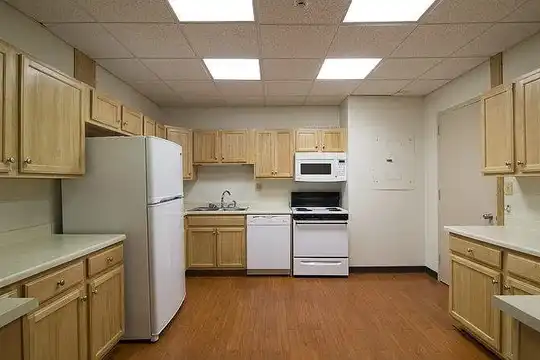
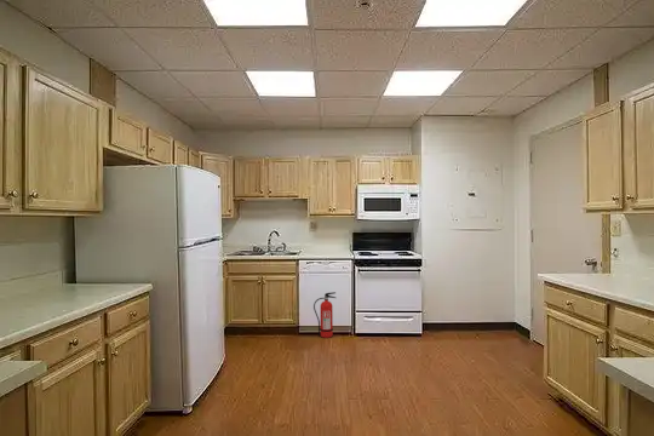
+ fire extinguisher [312,291,337,339]
